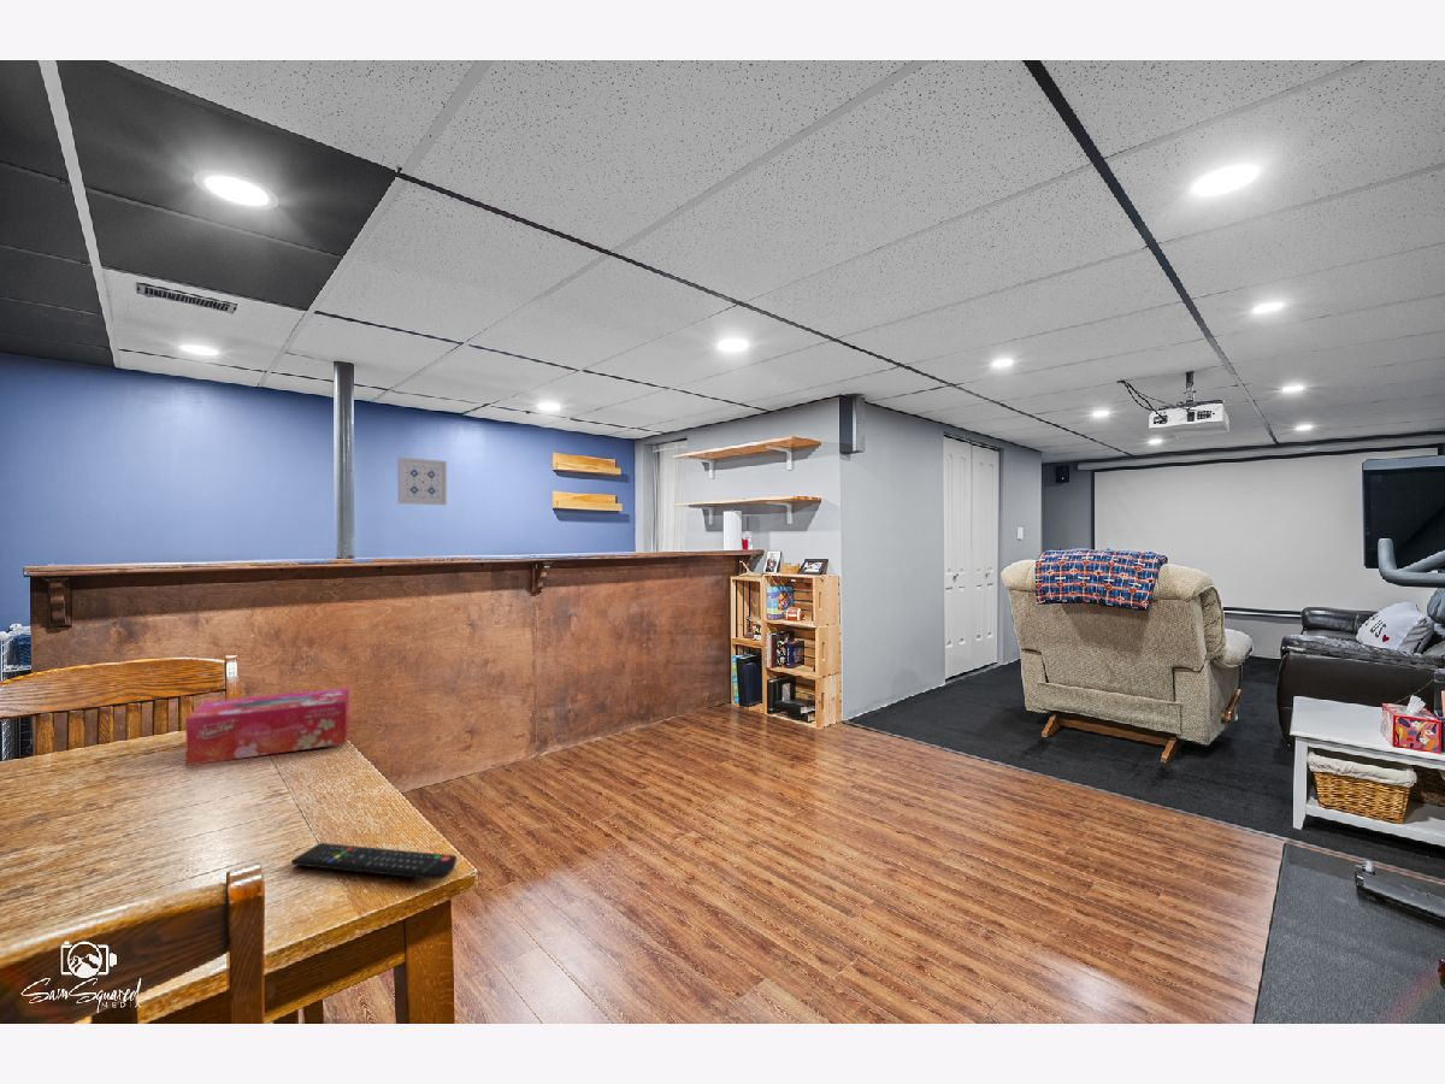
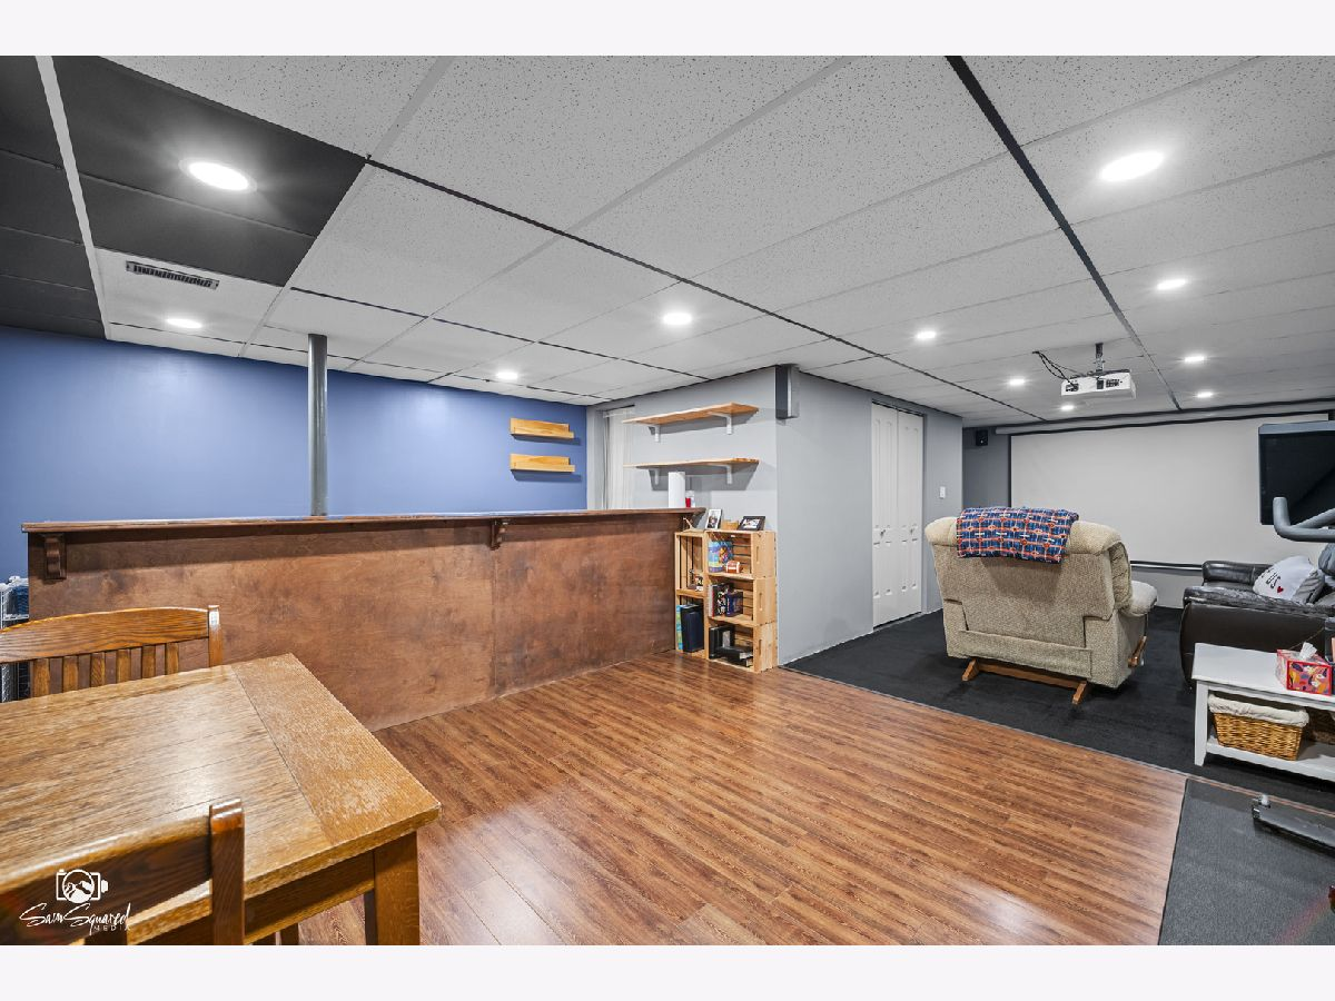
- wall art [396,456,448,506]
- remote control [290,842,458,880]
- tissue box [184,687,350,767]
